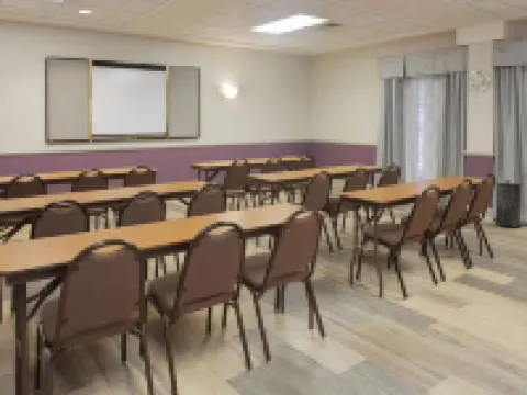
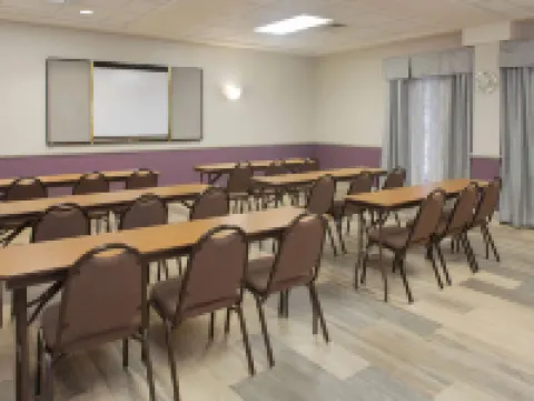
- trash bin [495,179,522,228]
